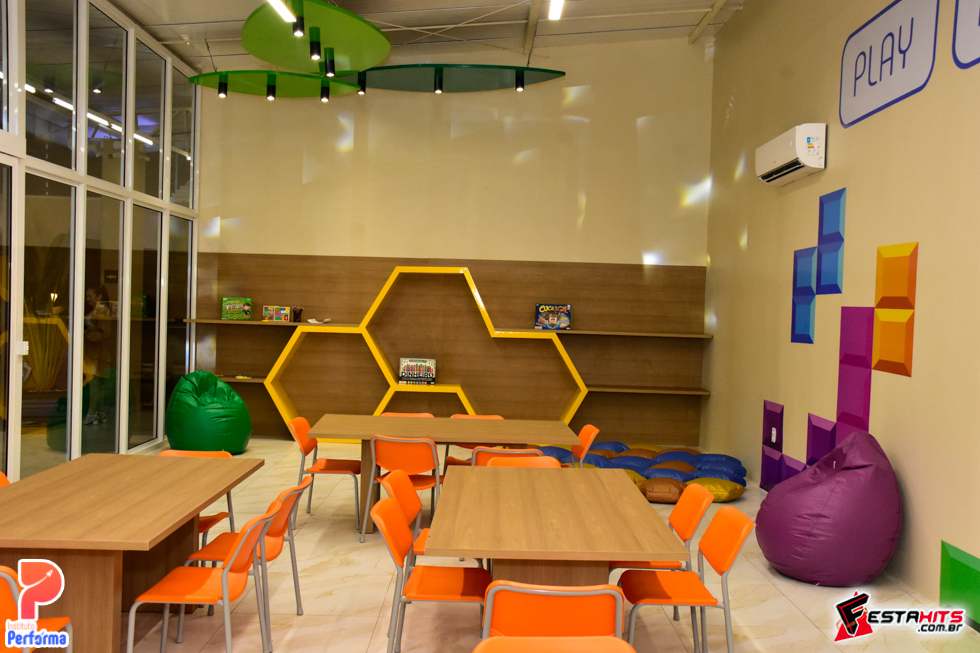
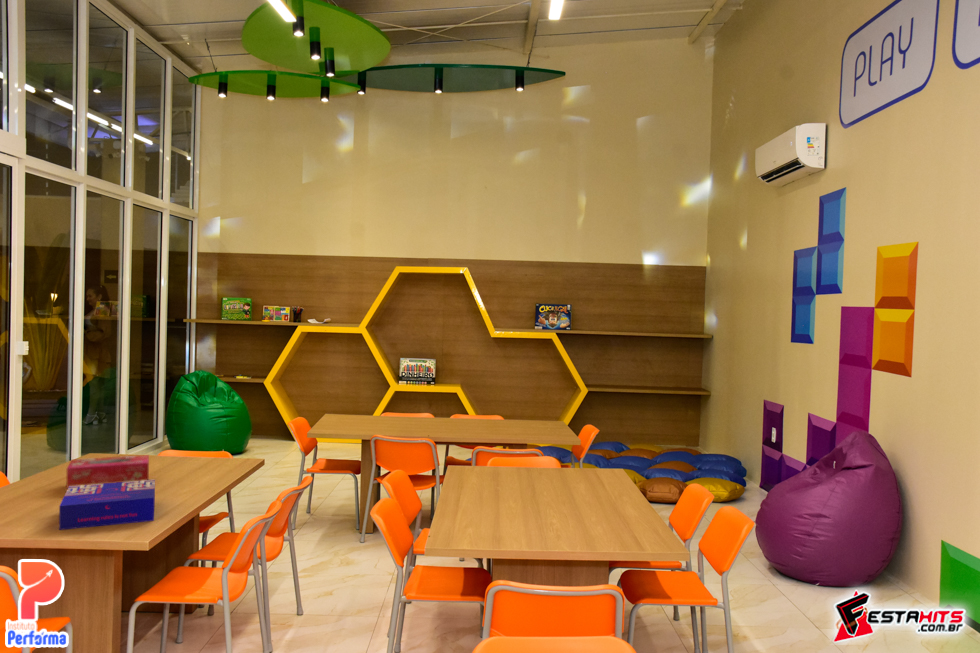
+ tissue box [65,454,150,492]
+ board game [58,478,156,531]
